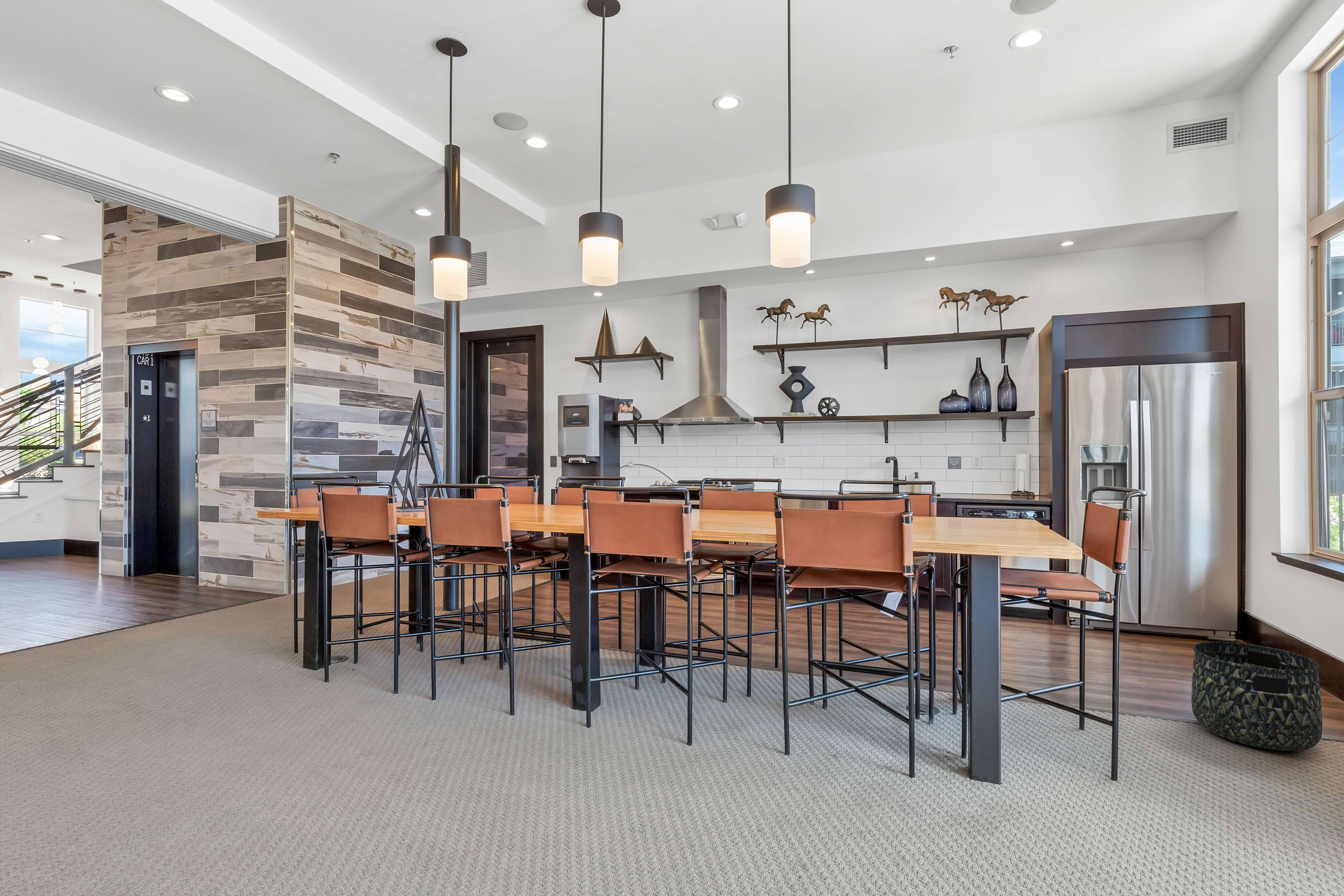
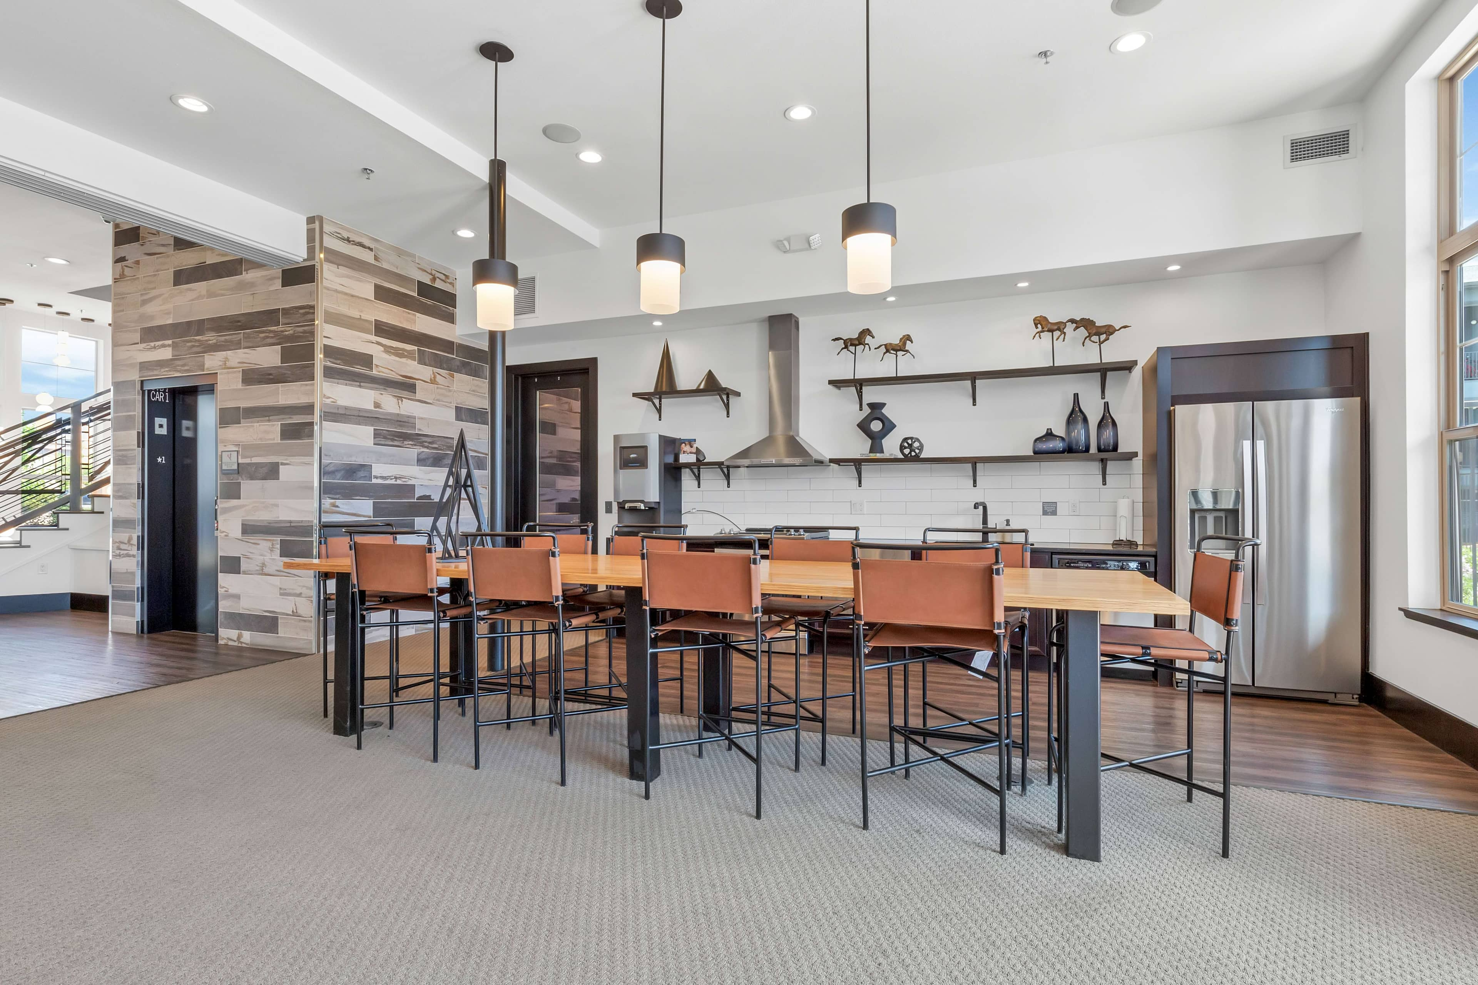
- basket [1191,641,1323,751]
